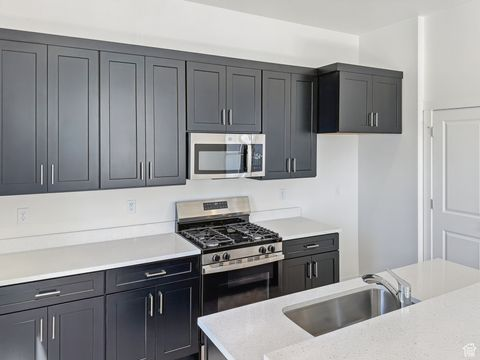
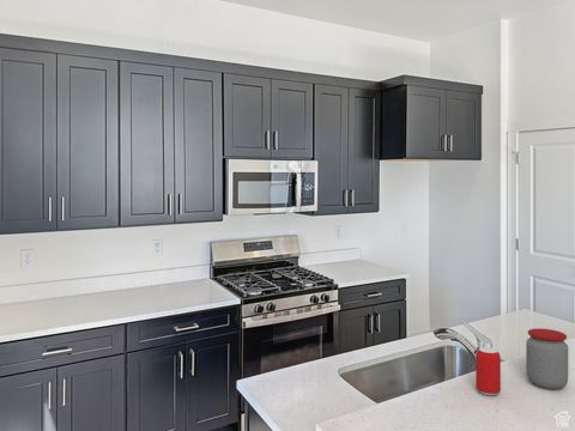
+ jar [525,327,569,390]
+ beverage can [474,346,502,396]
